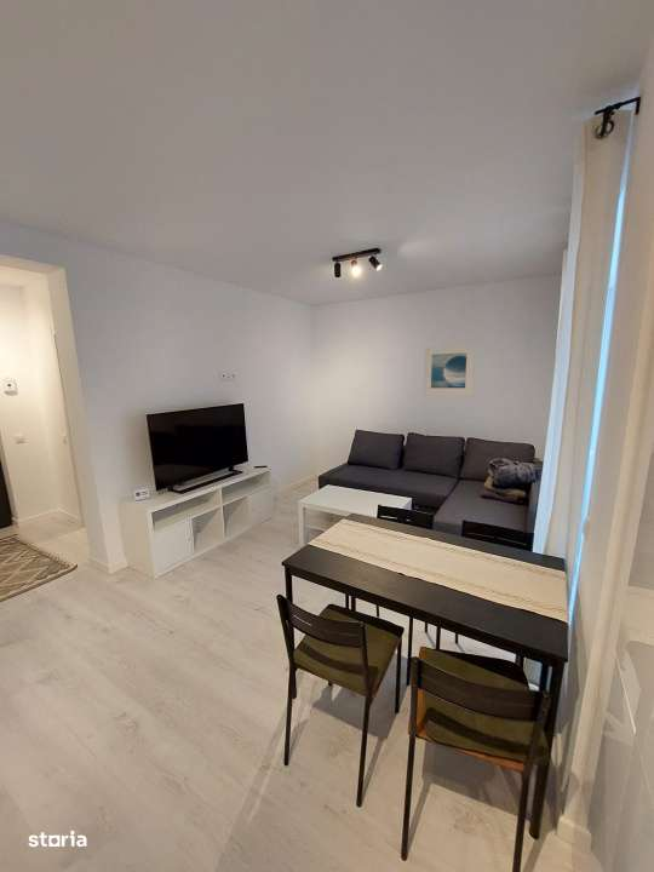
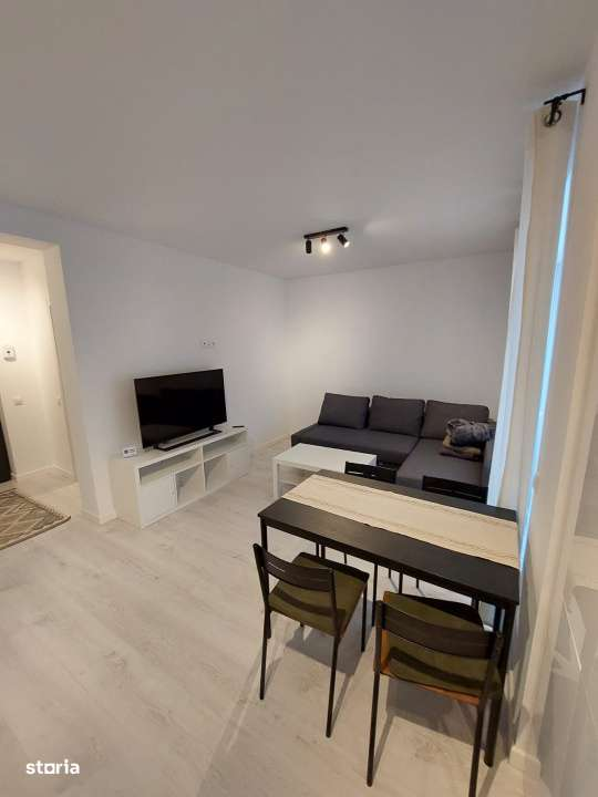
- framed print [423,344,477,397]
